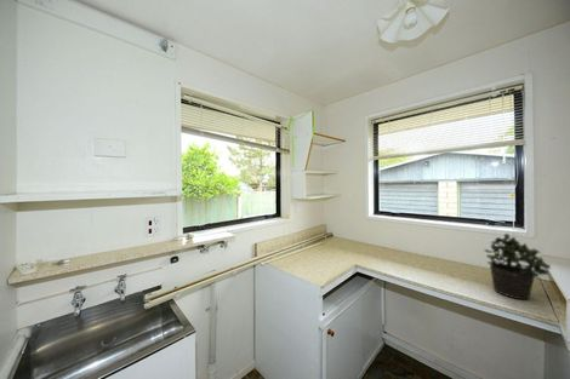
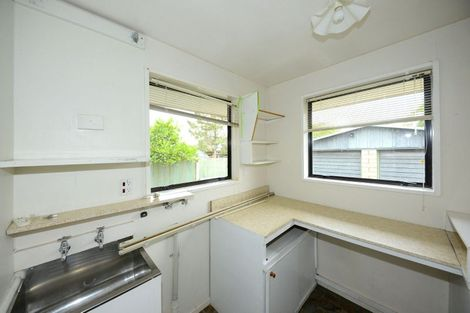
- potted plant [483,232,552,300]
